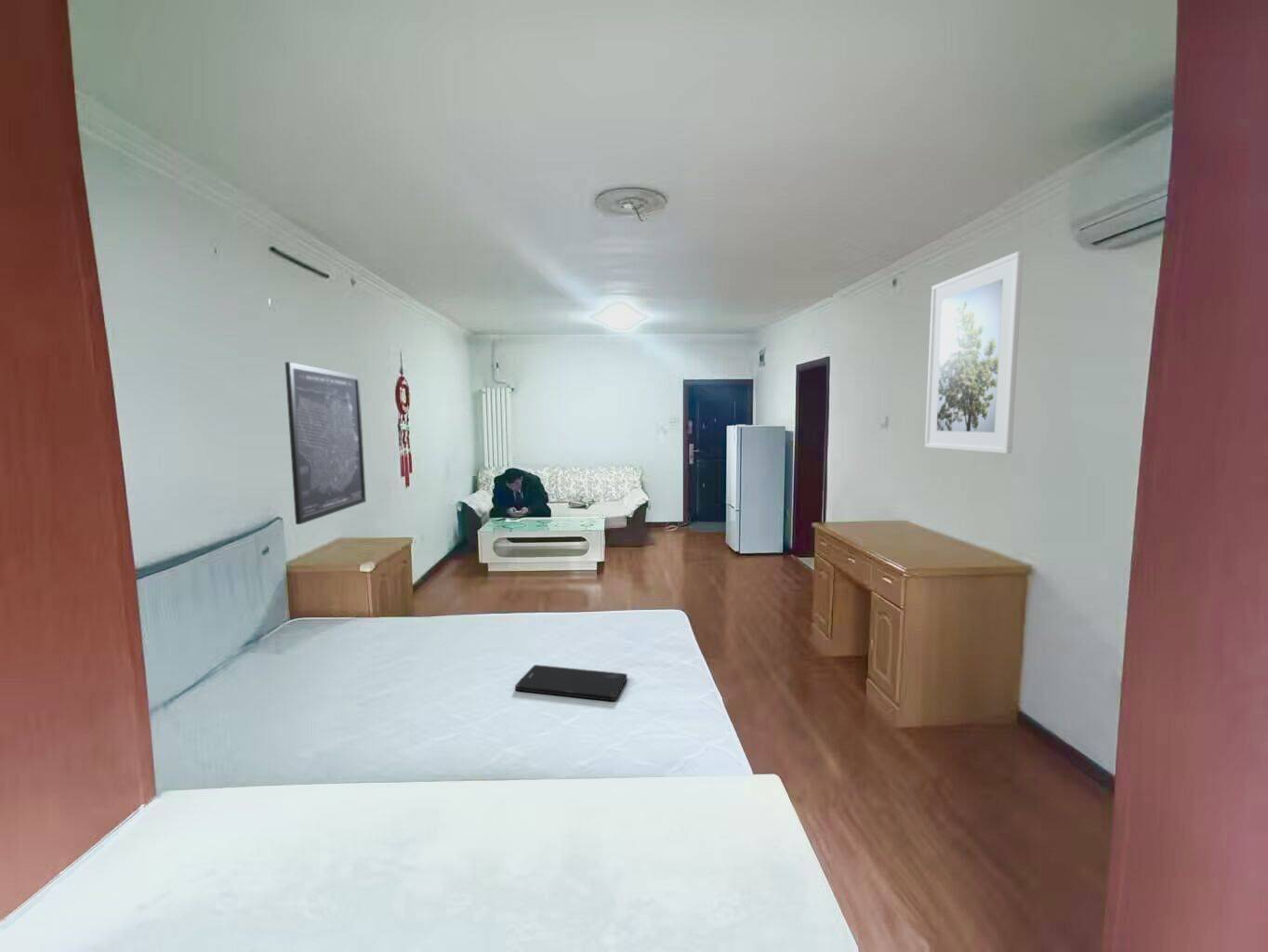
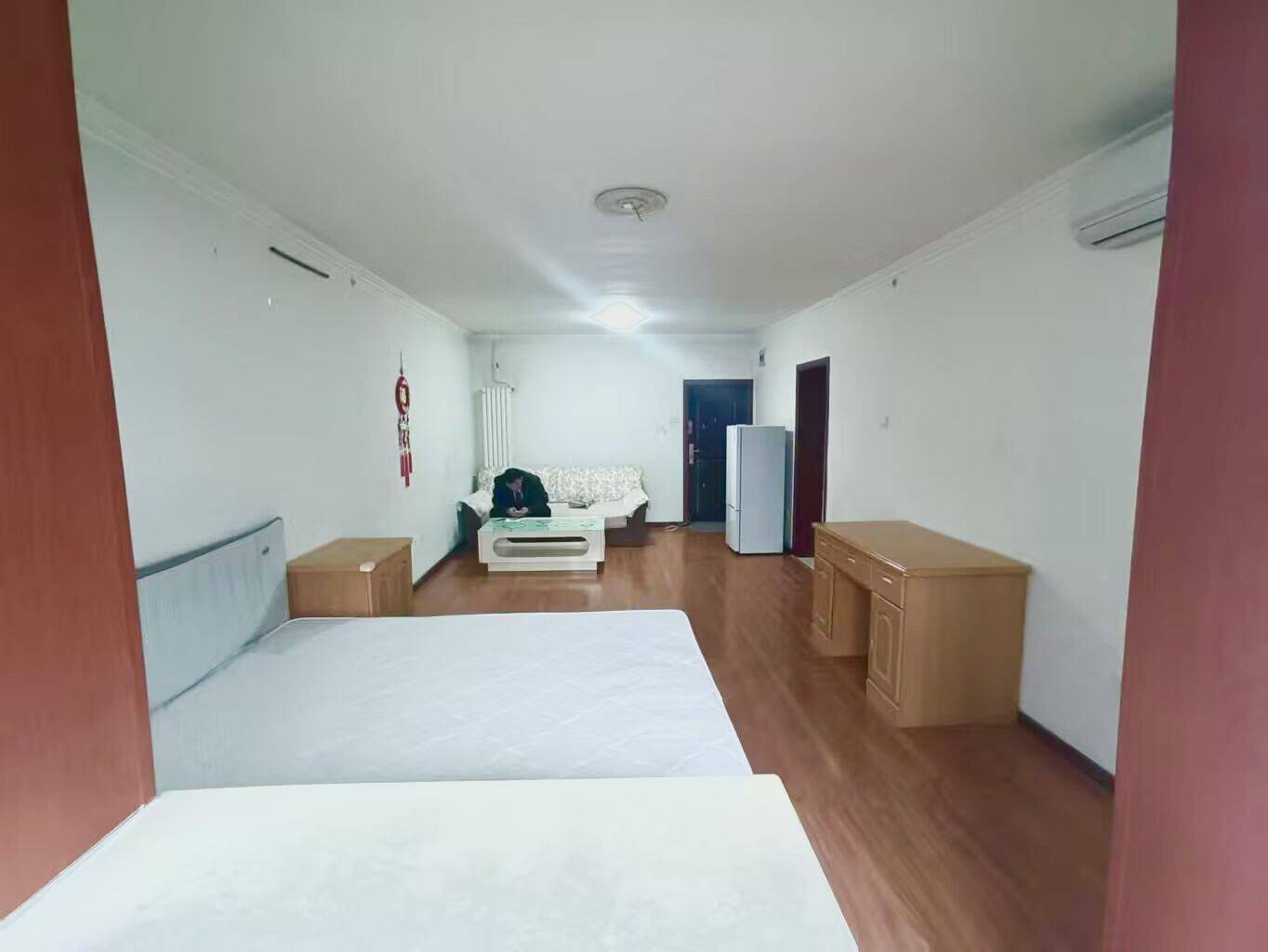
- smartphone [514,664,628,702]
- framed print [924,250,1024,455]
- wall art [284,361,367,525]
